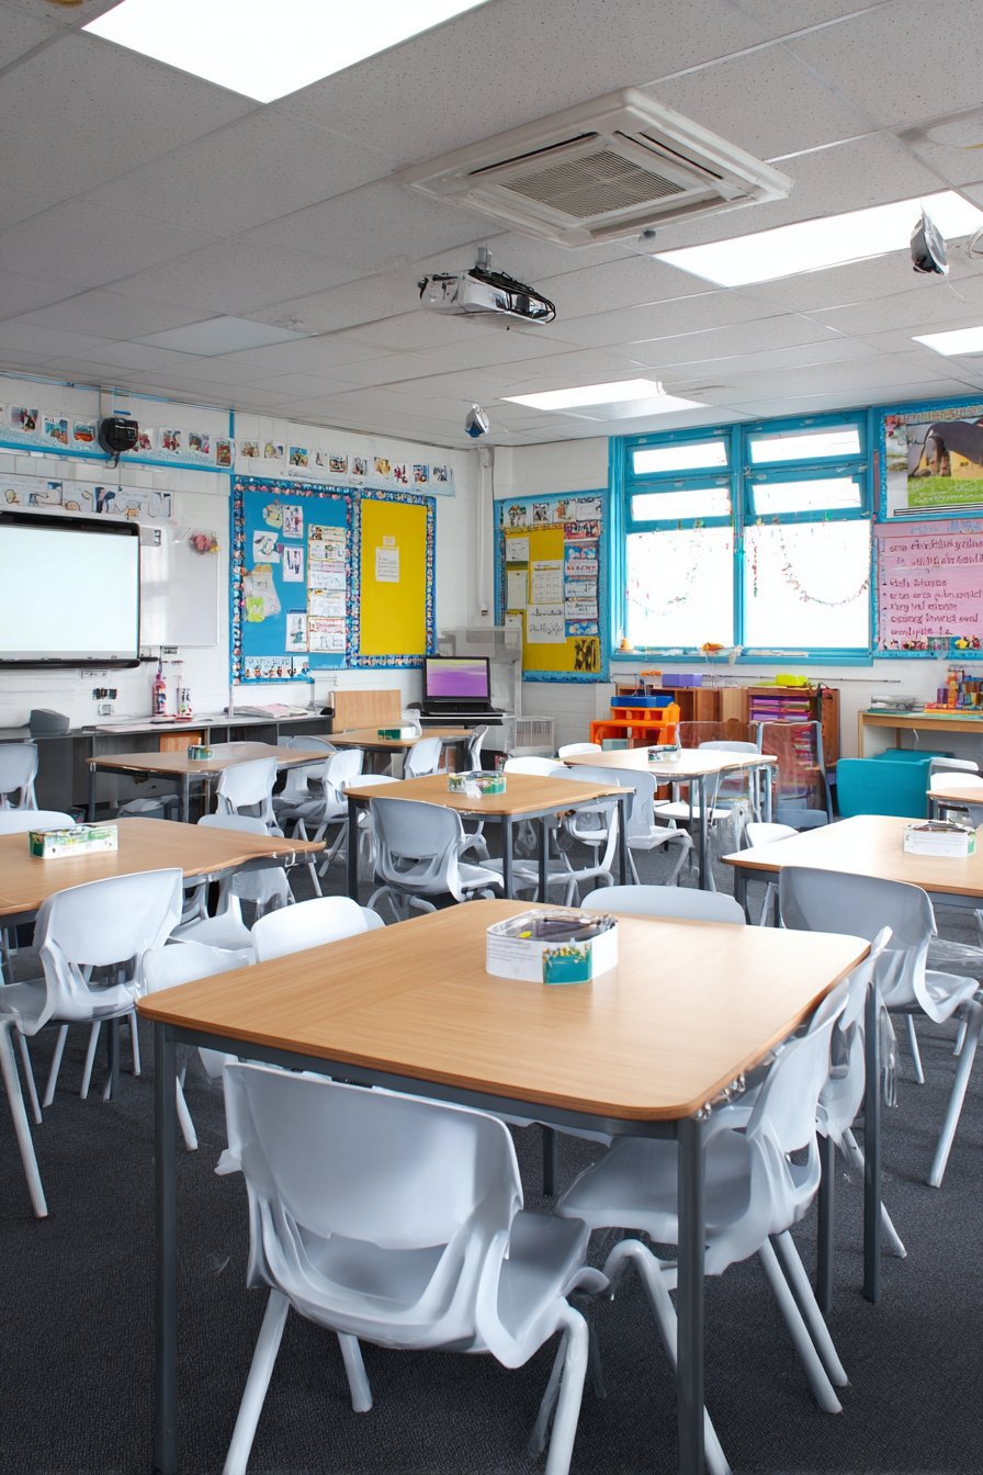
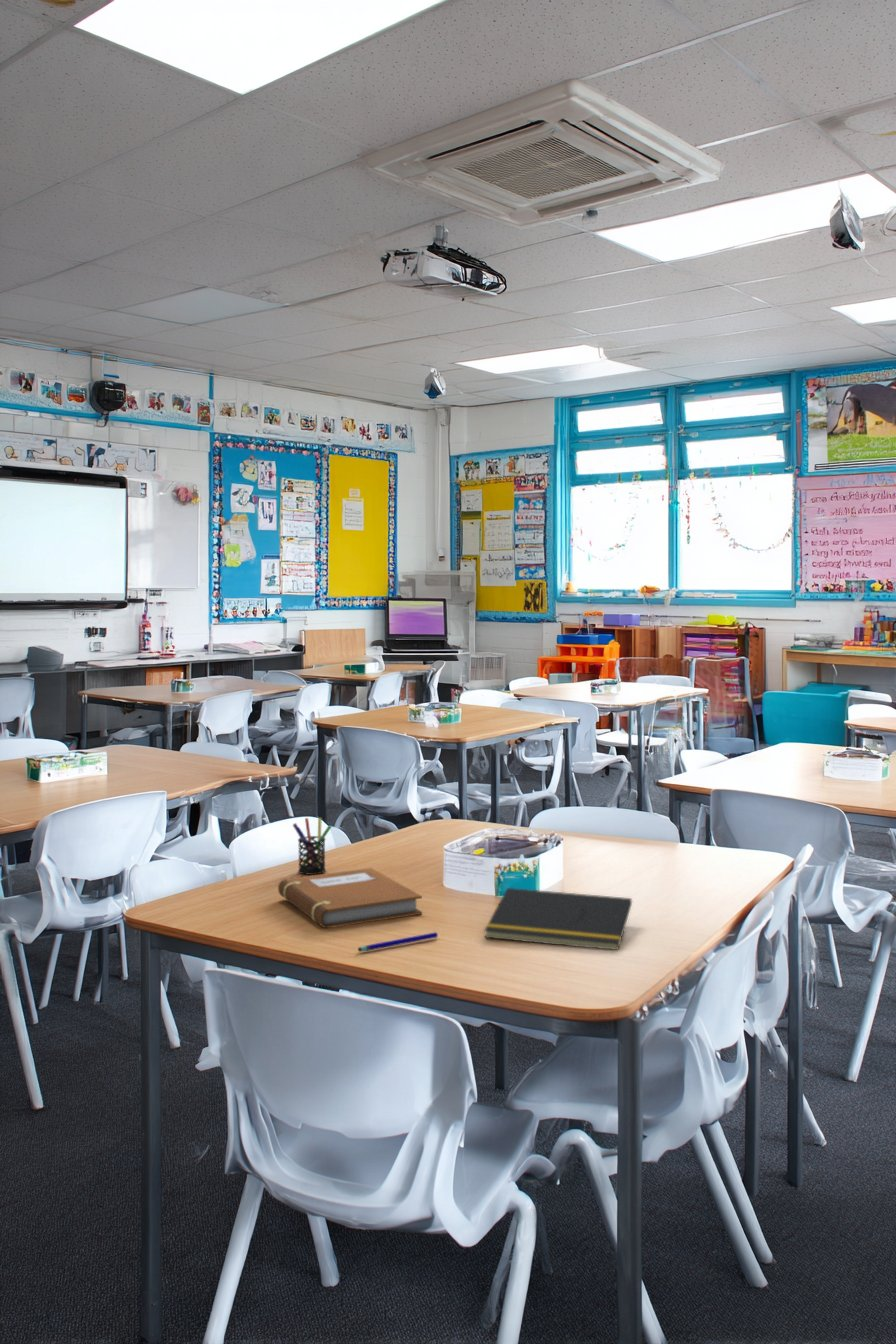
+ pen [357,931,439,953]
+ notepad [483,887,633,951]
+ notebook [277,867,423,929]
+ pen holder [292,817,333,876]
